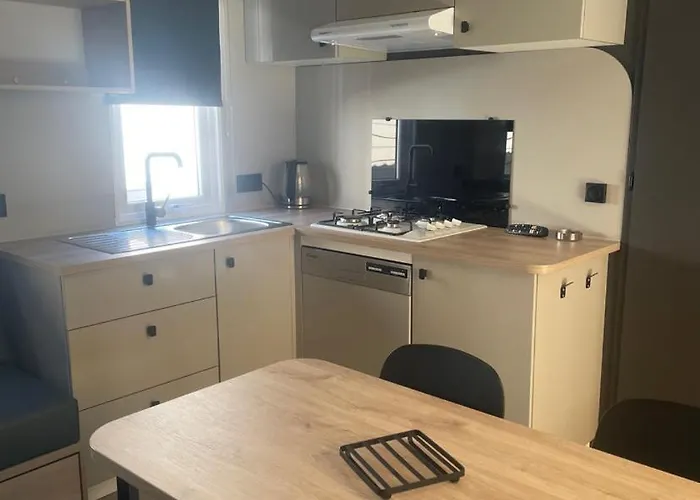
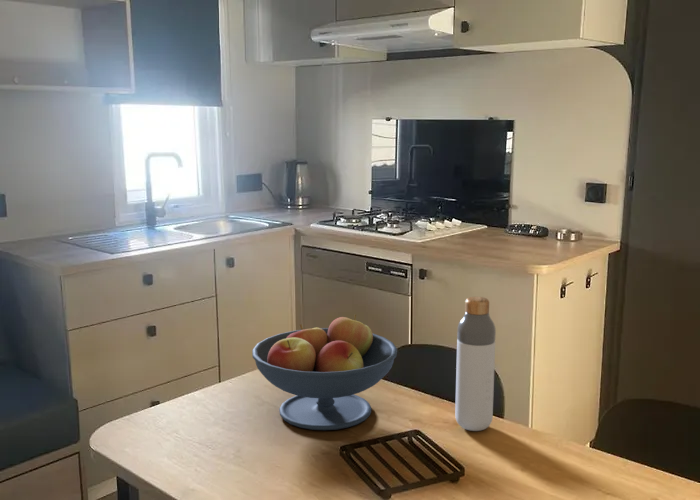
+ fruit bowl [251,313,398,431]
+ bottle [454,296,497,432]
